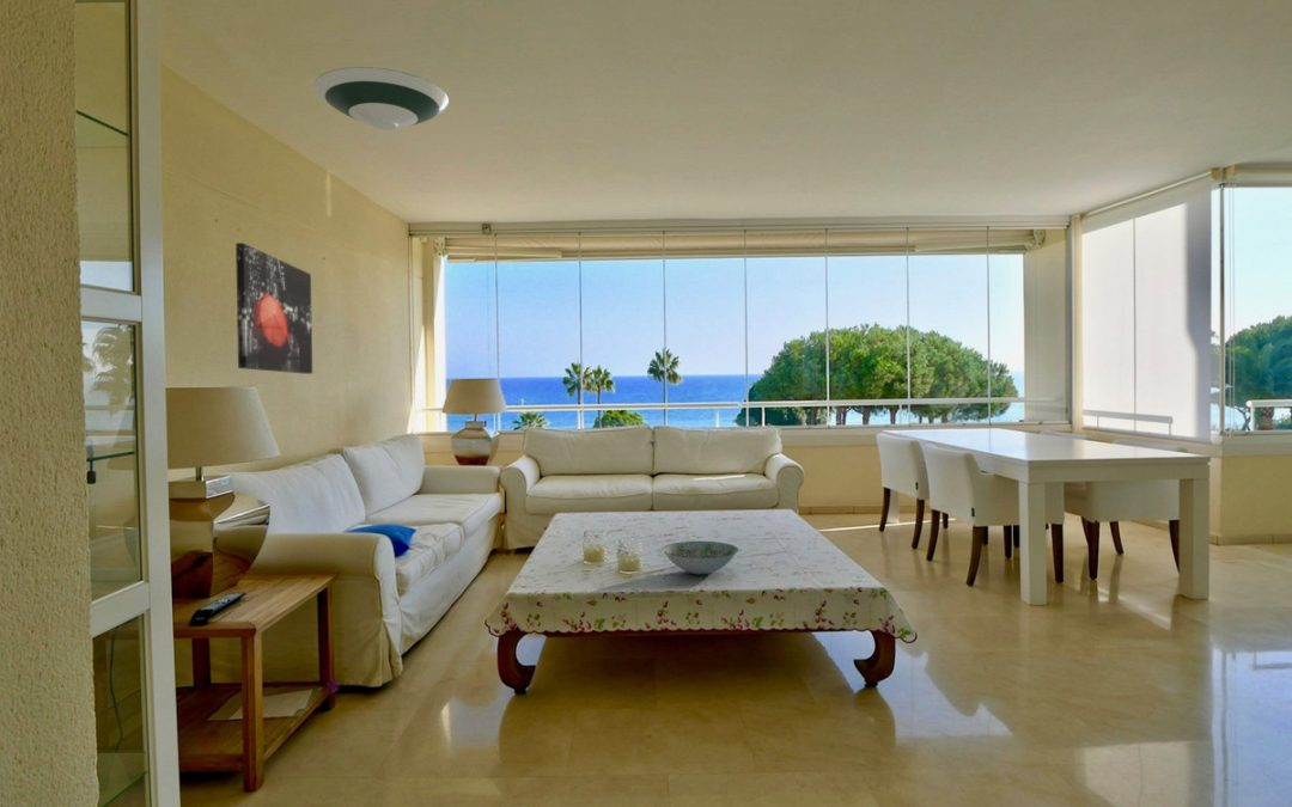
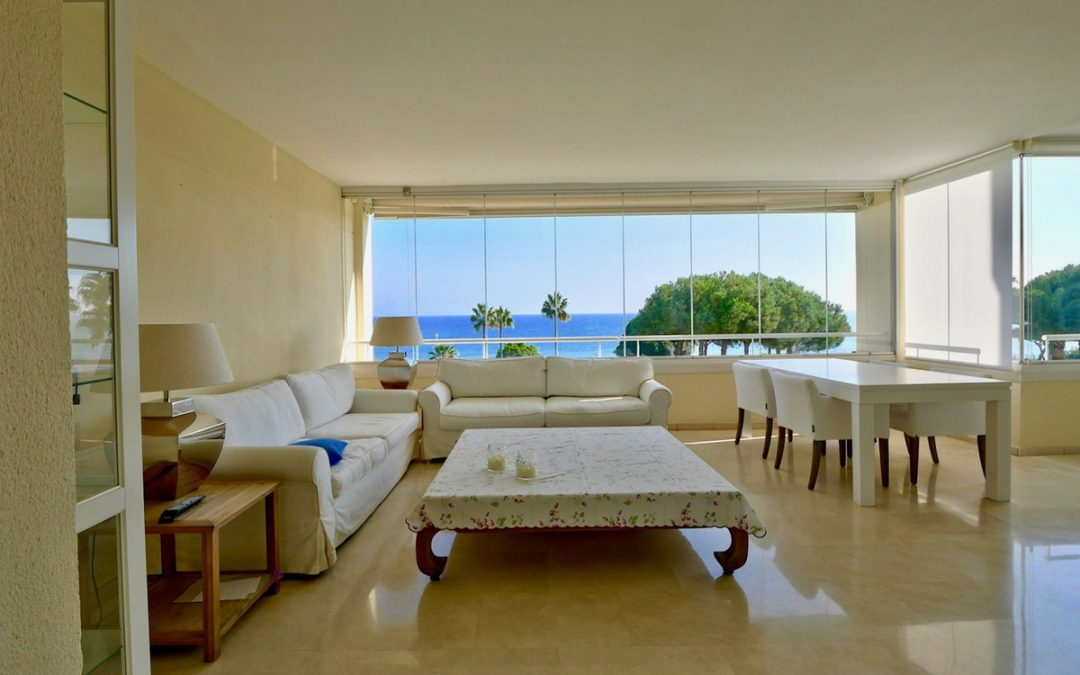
- decorative bowl [662,540,739,575]
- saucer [313,66,450,132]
- wall art [234,242,313,375]
